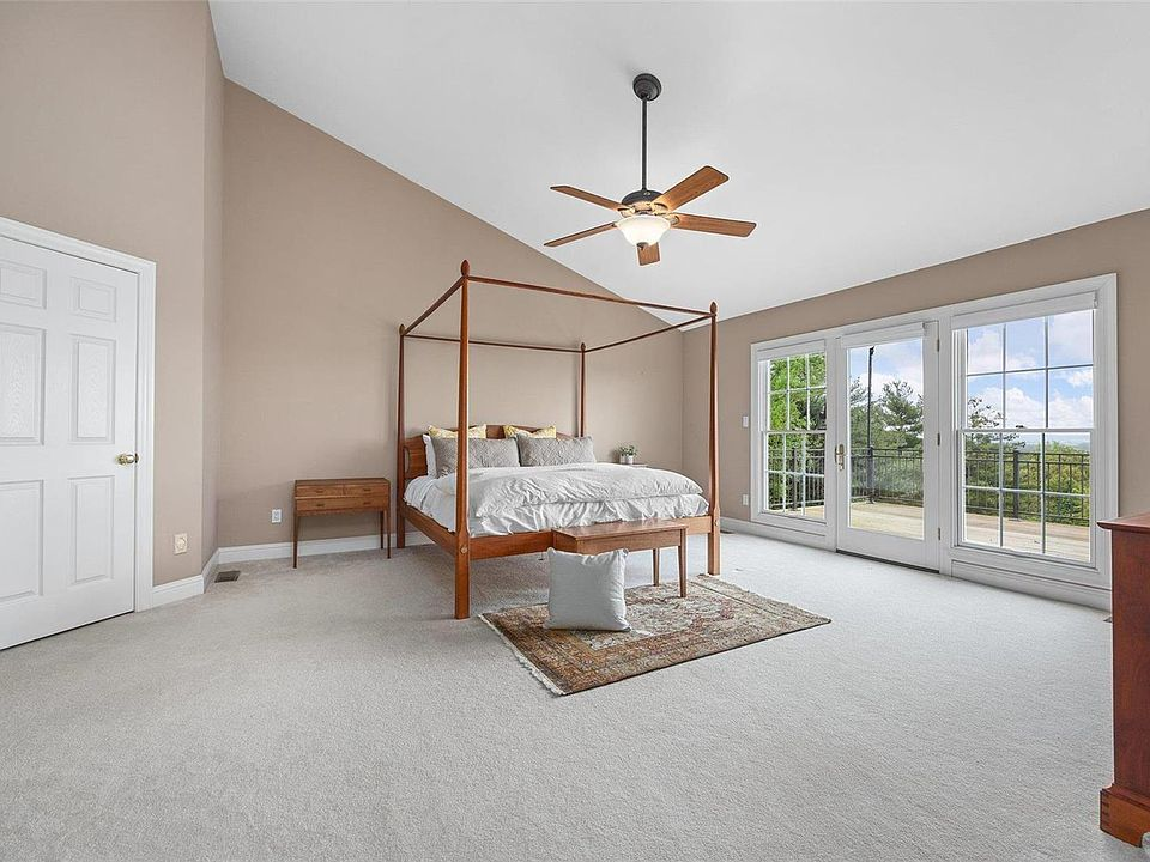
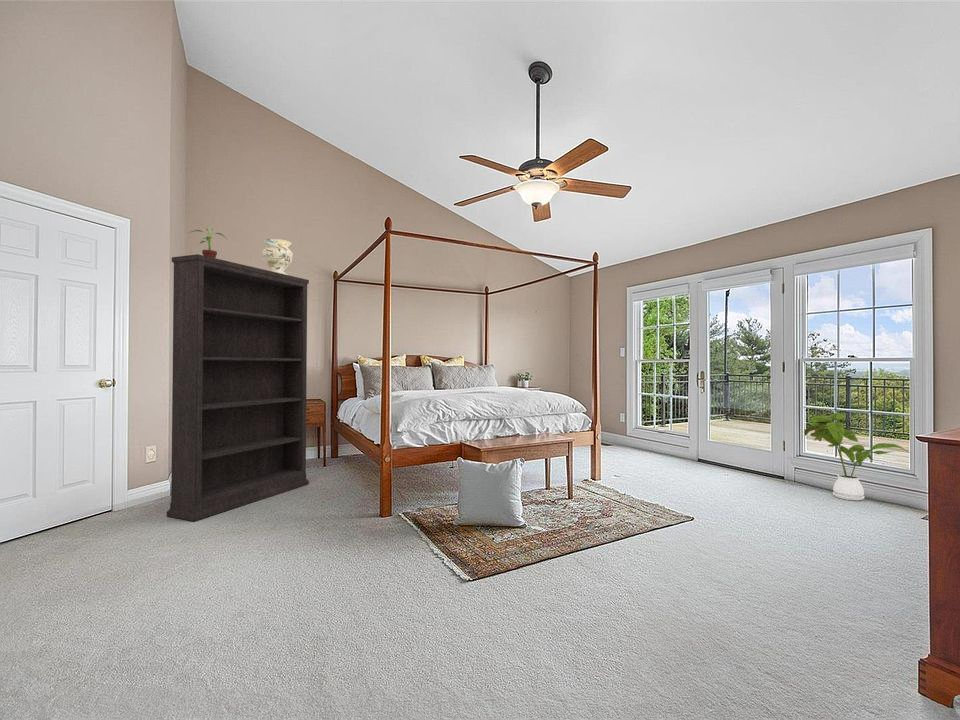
+ potted plant [188,227,228,258]
+ decorative vase [262,238,294,275]
+ bookshelf [166,253,310,522]
+ house plant [803,412,910,502]
